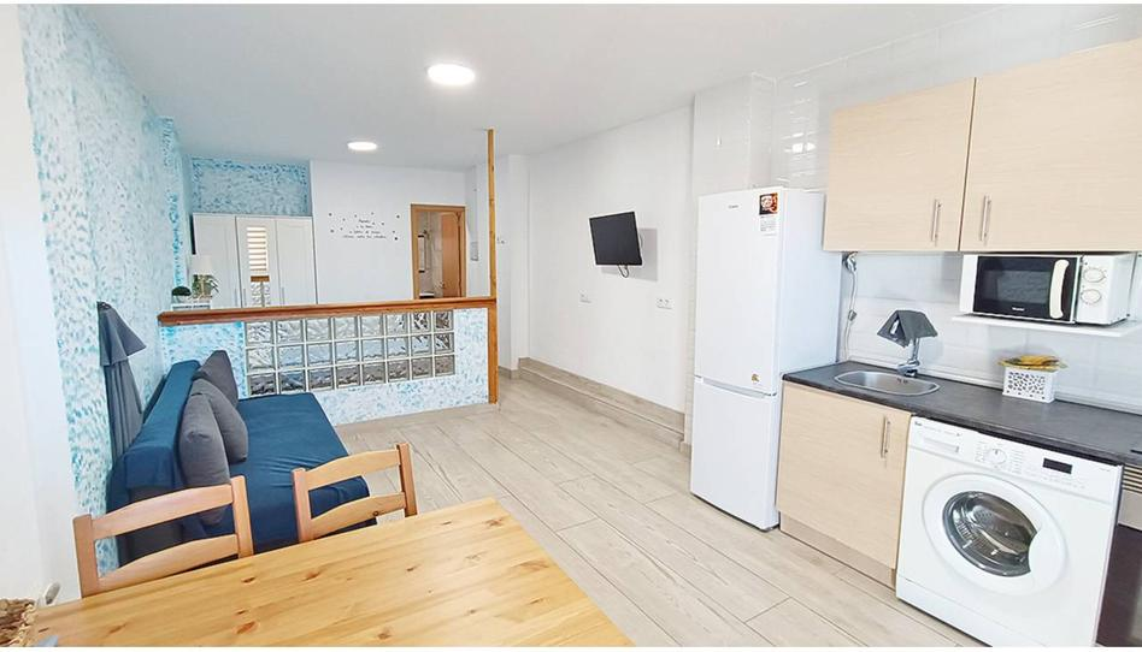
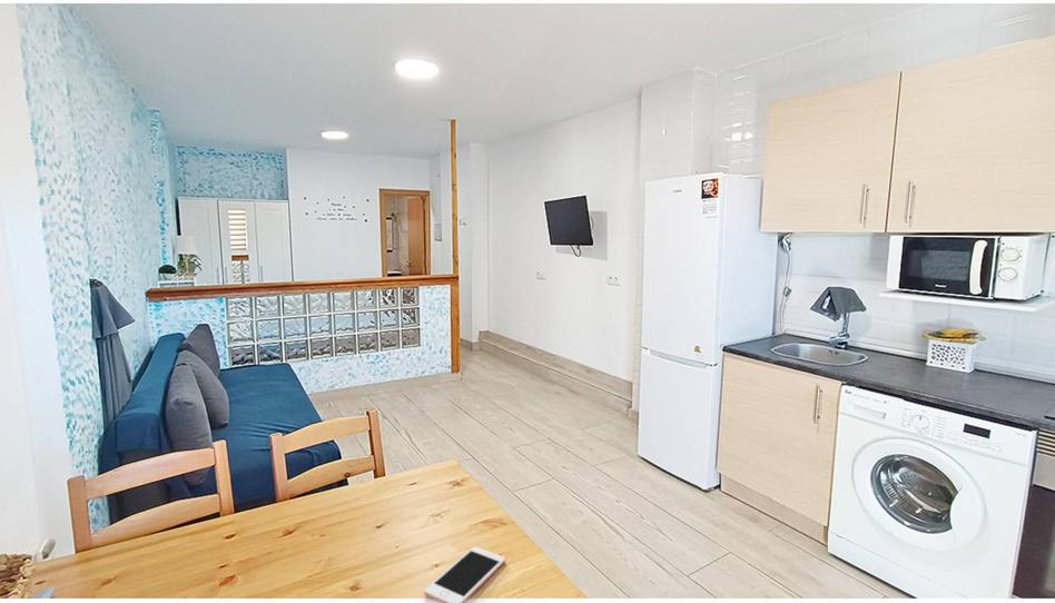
+ cell phone [423,545,506,603]
